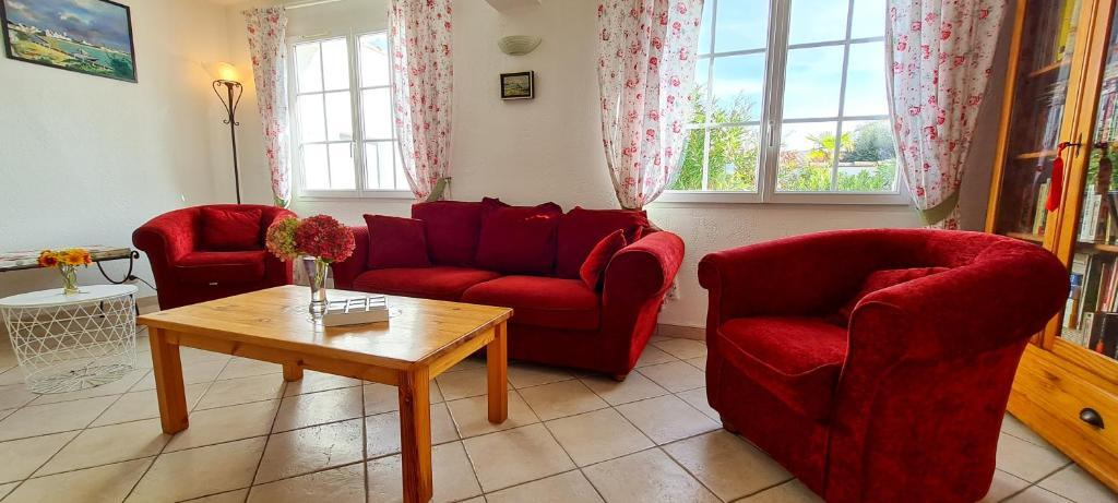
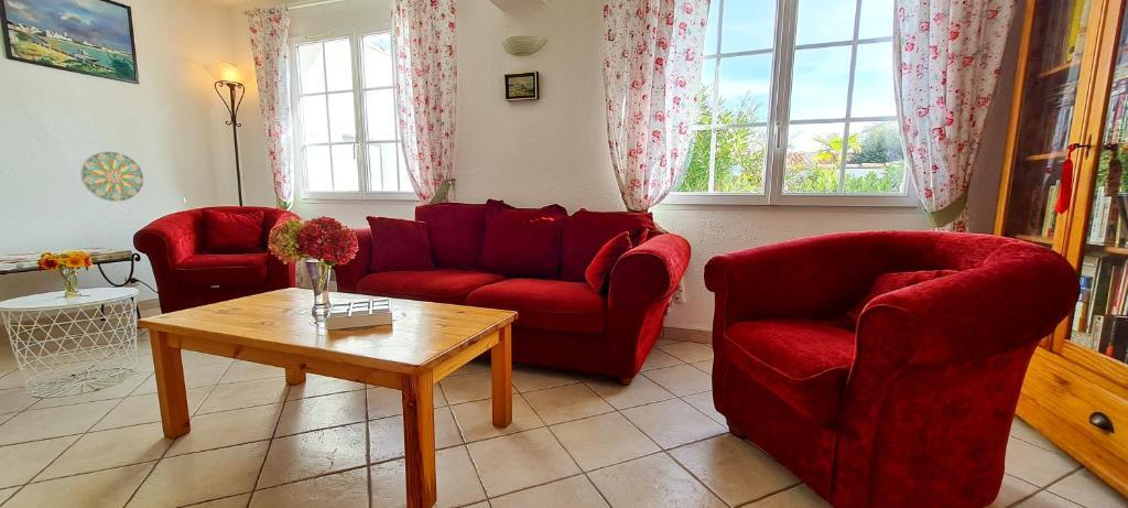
+ decorative plate [79,150,145,203]
